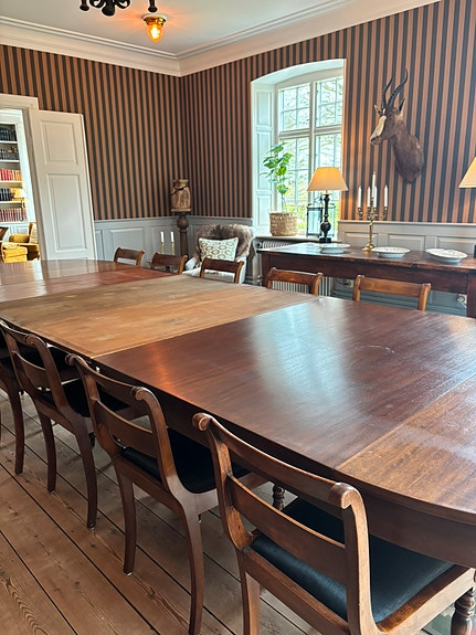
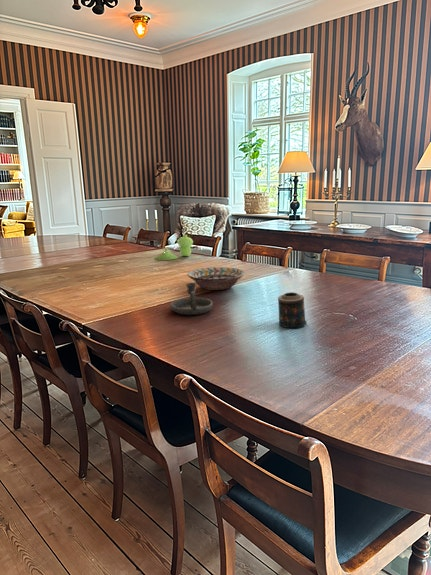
+ decorative bowl [186,266,246,291]
+ candlestick [170,282,214,316]
+ candle [277,291,308,329]
+ vase [153,234,194,261]
